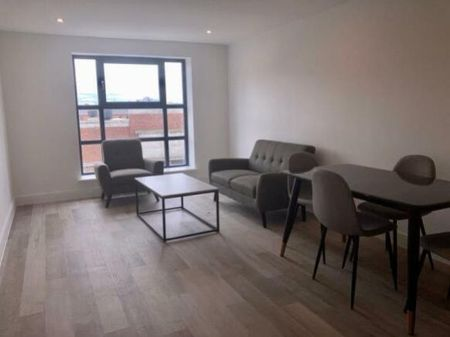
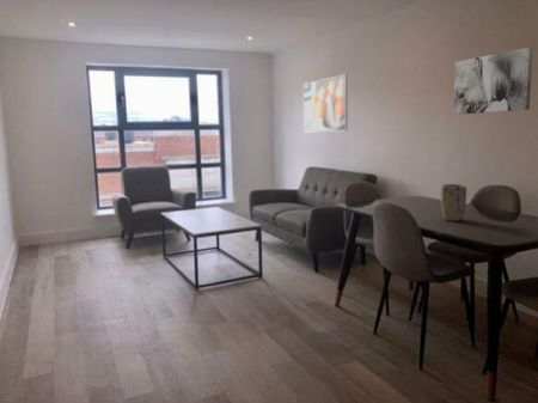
+ plant pot [440,183,467,222]
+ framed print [302,73,349,133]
+ wall art [452,45,534,116]
